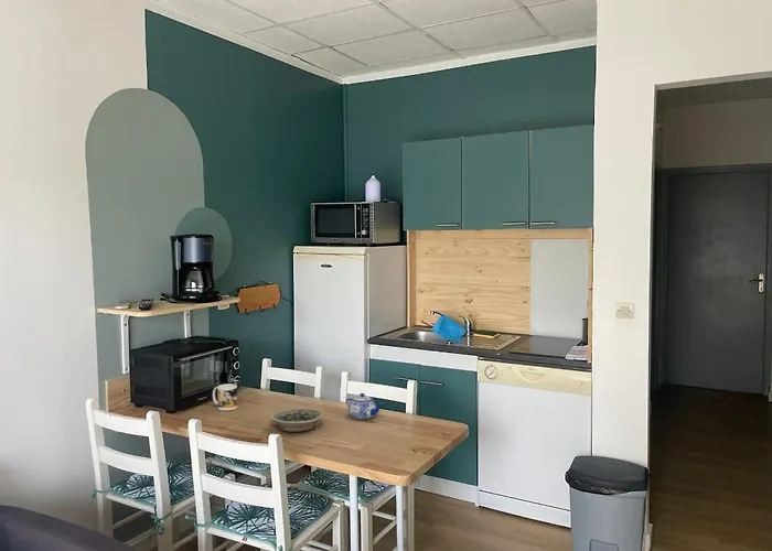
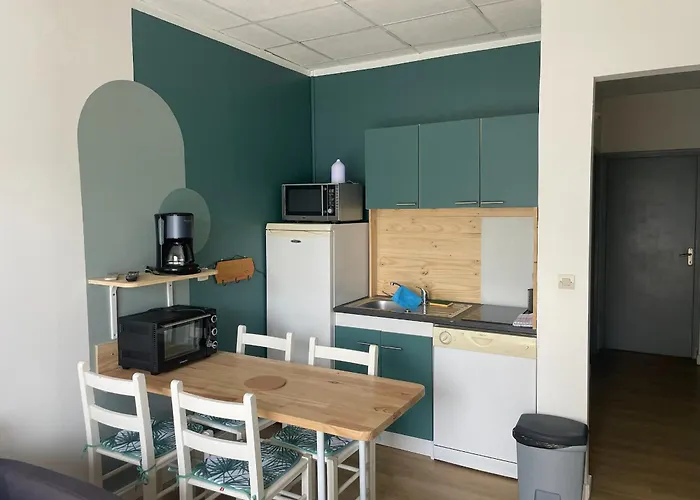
- bowl [270,408,323,433]
- mug [212,382,238,411]
- teapot [345,392,383,420]
